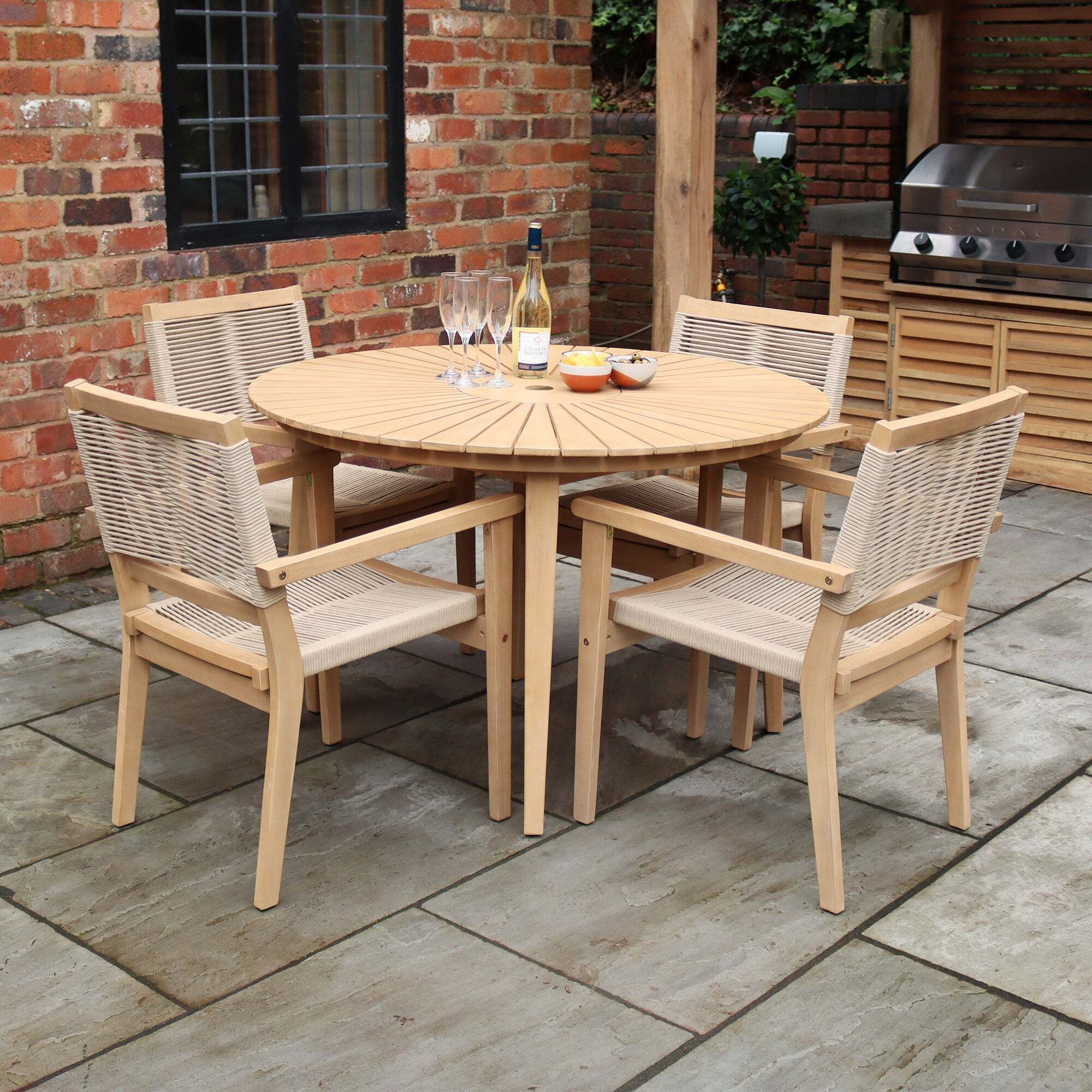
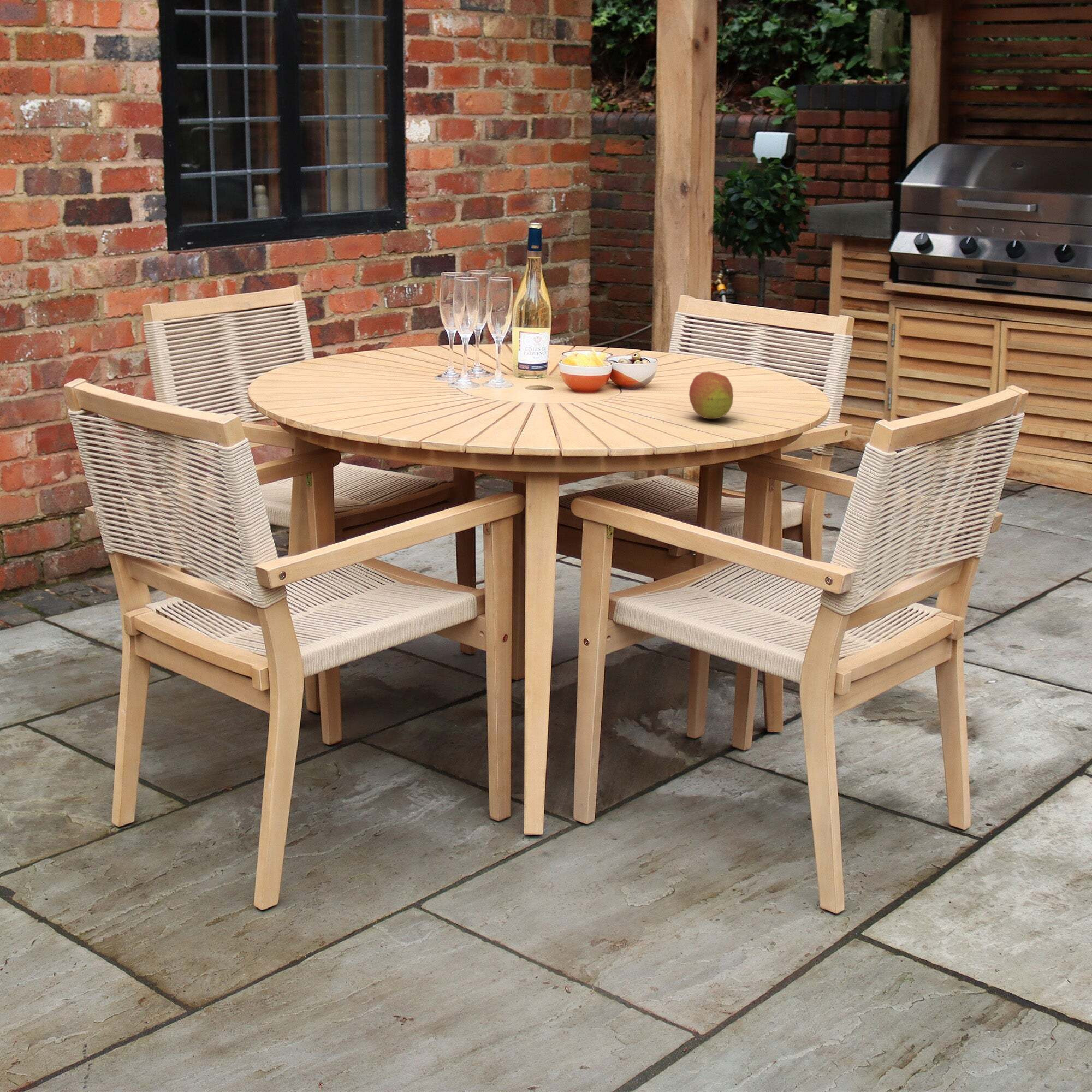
+ fruit [689,371,734,420]
